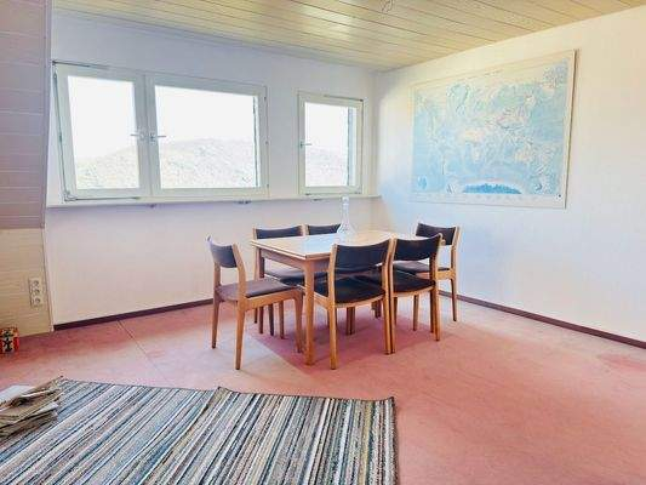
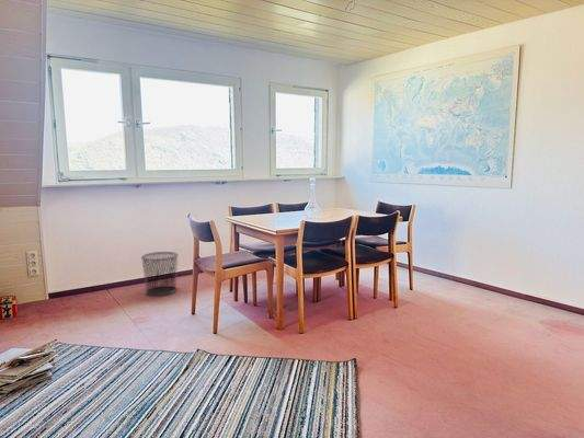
+ waste bin [140,251,179,297]
